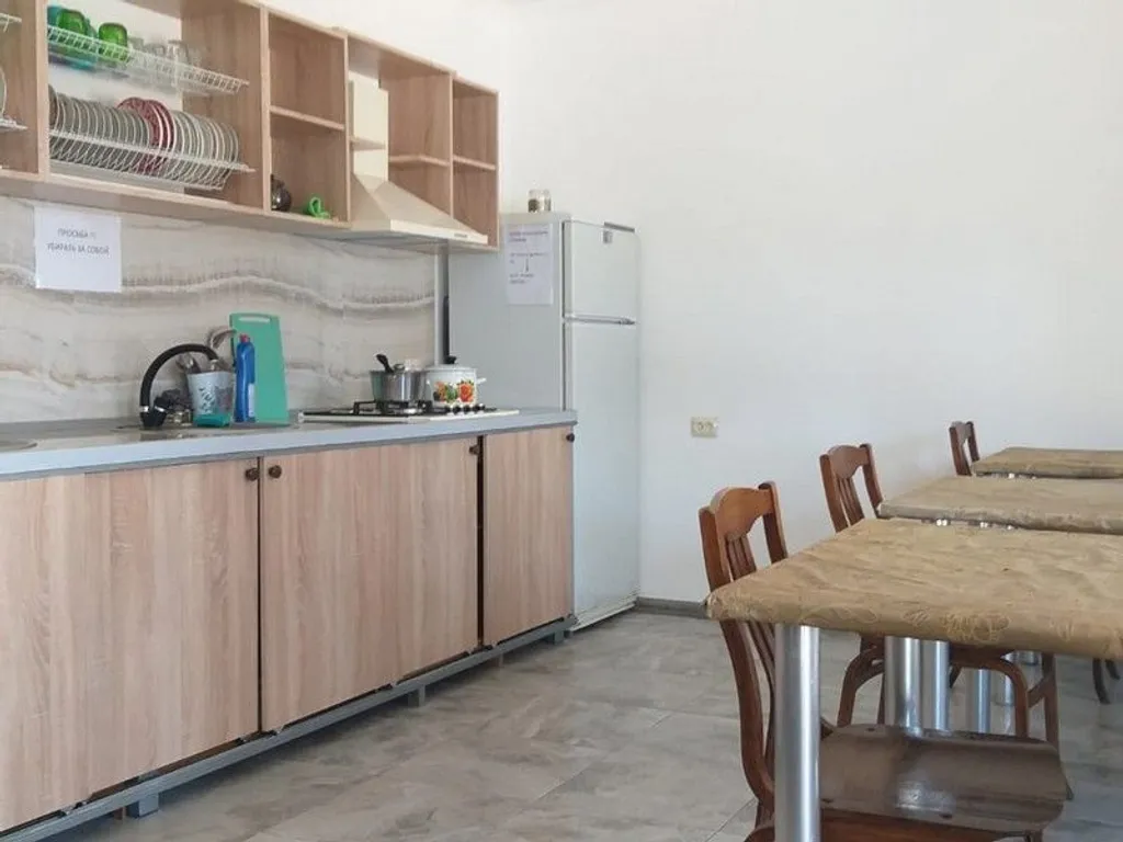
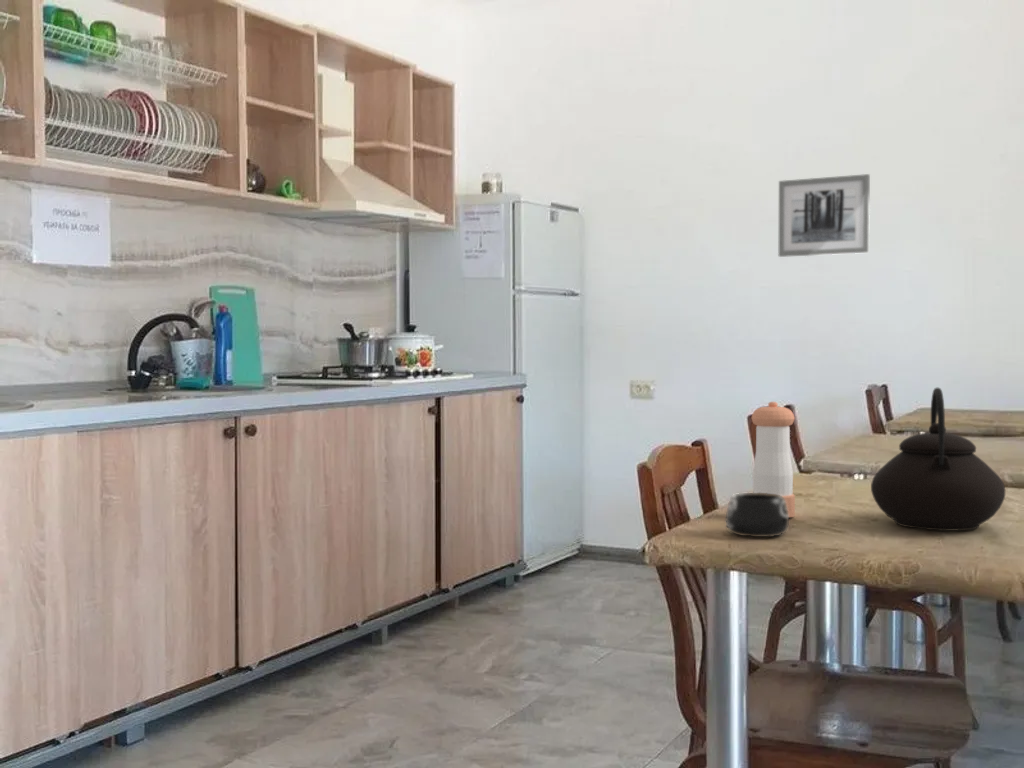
+ pepper shaker [751,401,796,518]
+ teapot [870,387,1006,532]
+ wall art [777,173,871,258]
+ mug [725,492,790,538]
